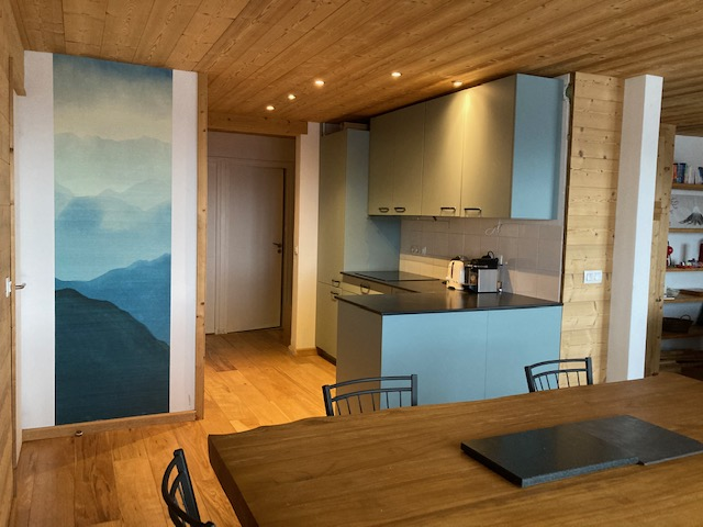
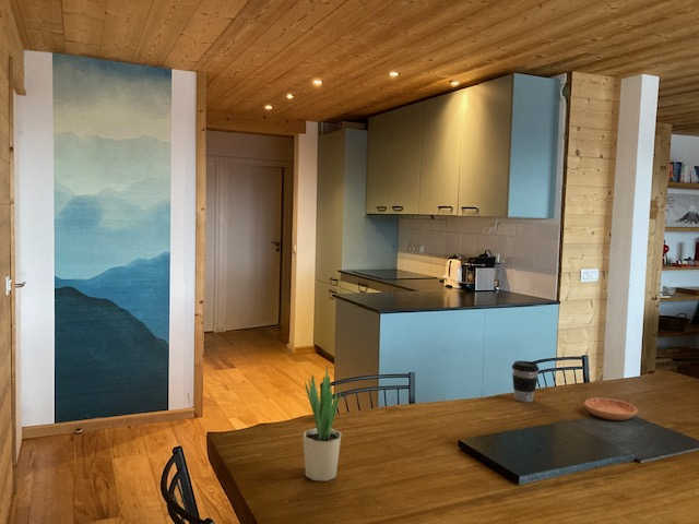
+ saucer [583,397,639,421]
+ potted plant [301,365,342,483]
+ coffee cup [511,360,540,403]
